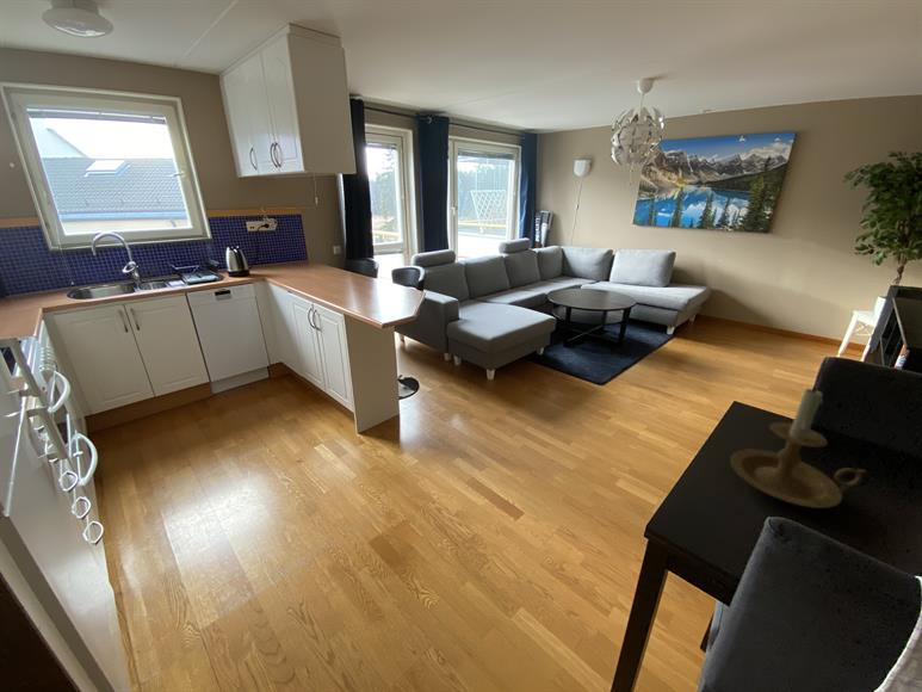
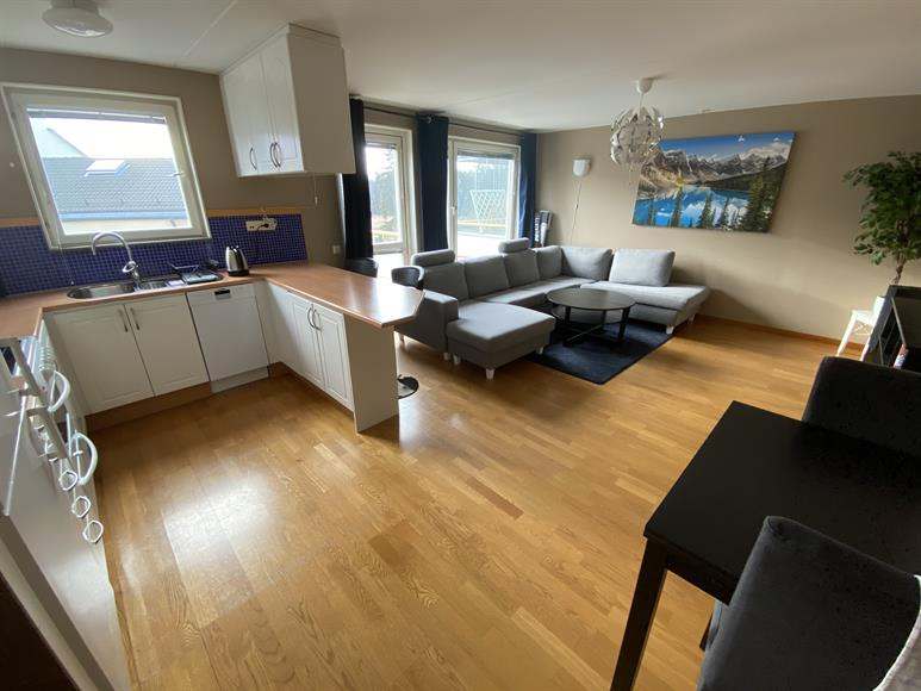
- candle holder [729,385,868,509]
